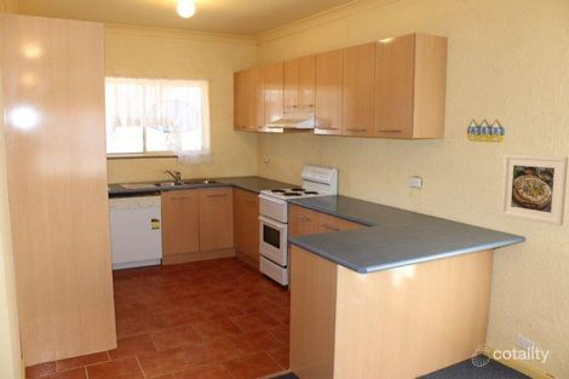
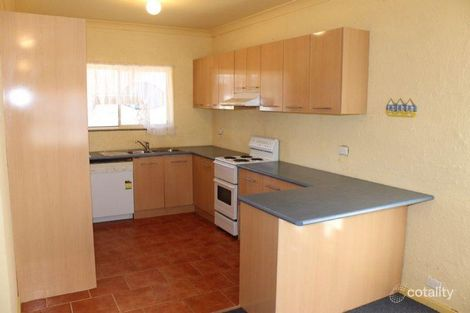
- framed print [500,153,569,226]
